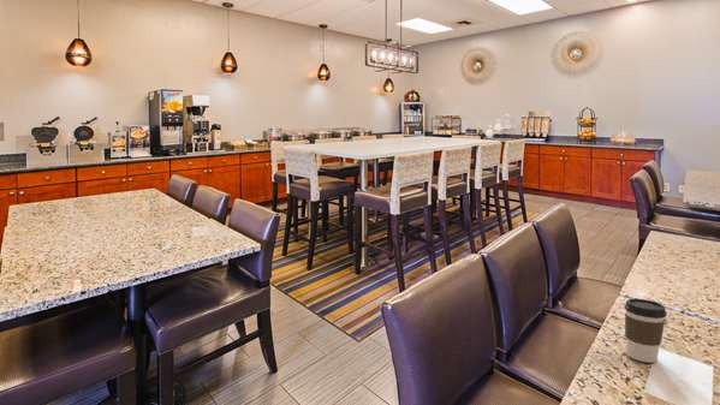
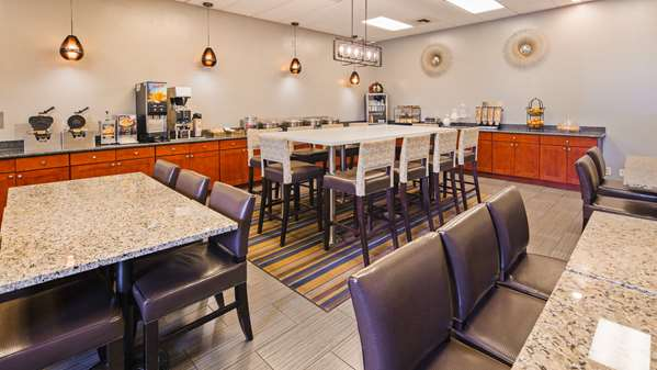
- coffee cup [623,297,668,364]
